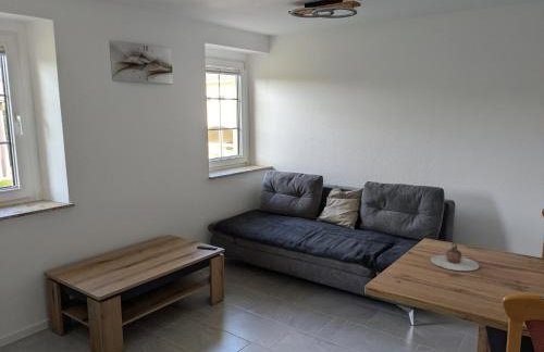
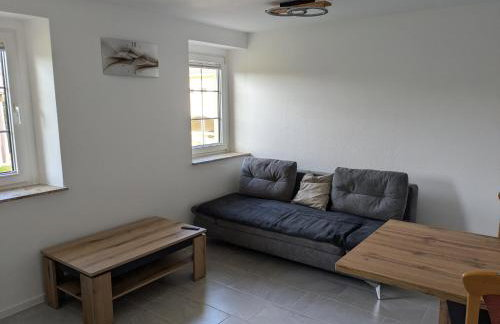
- teapot [430,241,480,272]
